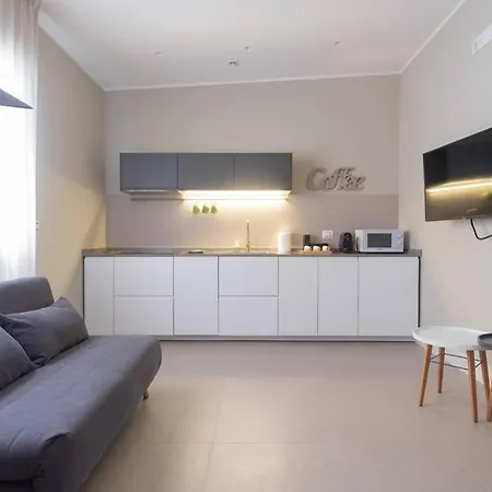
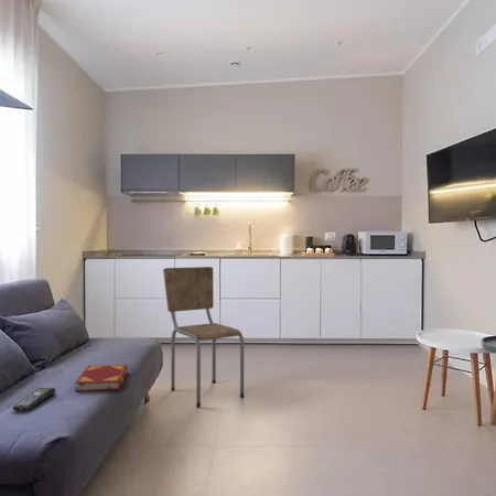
+ remote control [12,387,56,412]
+ dining chair [162,266,245,408]
+ hardback book [74,364,129,392]
